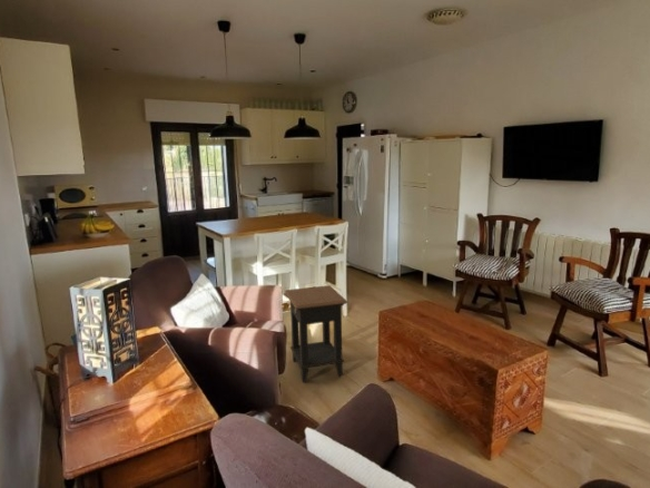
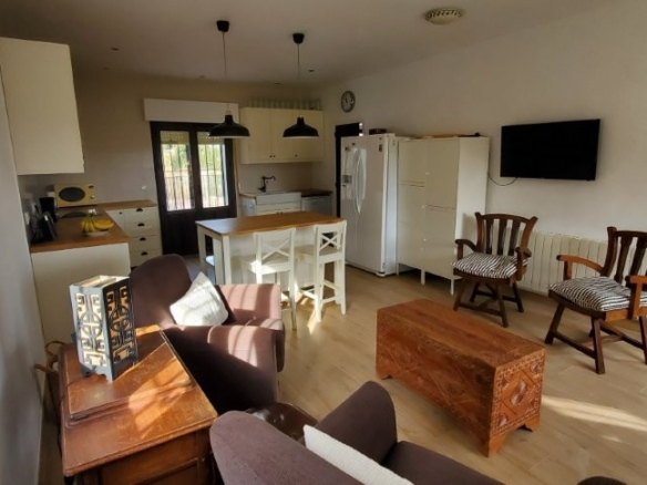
- side table [283,284,349,383]
